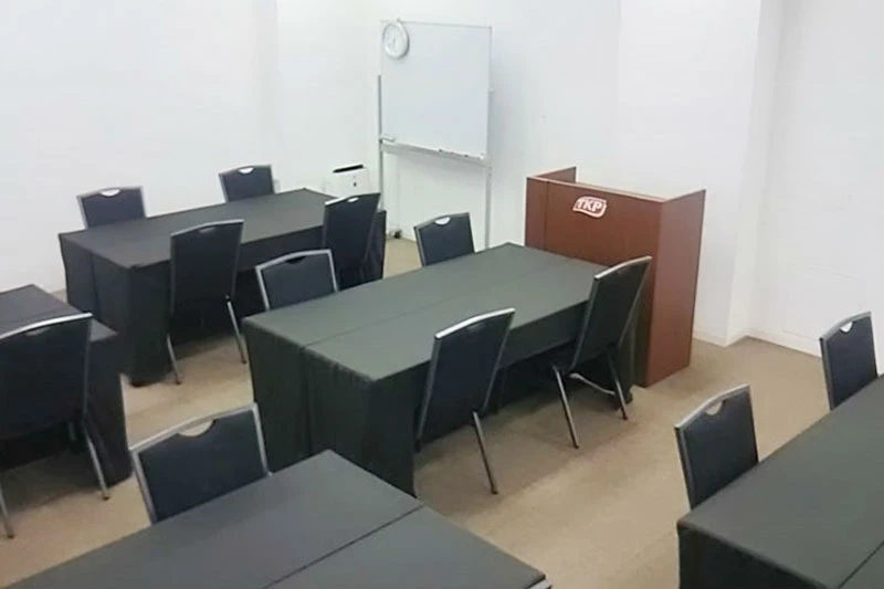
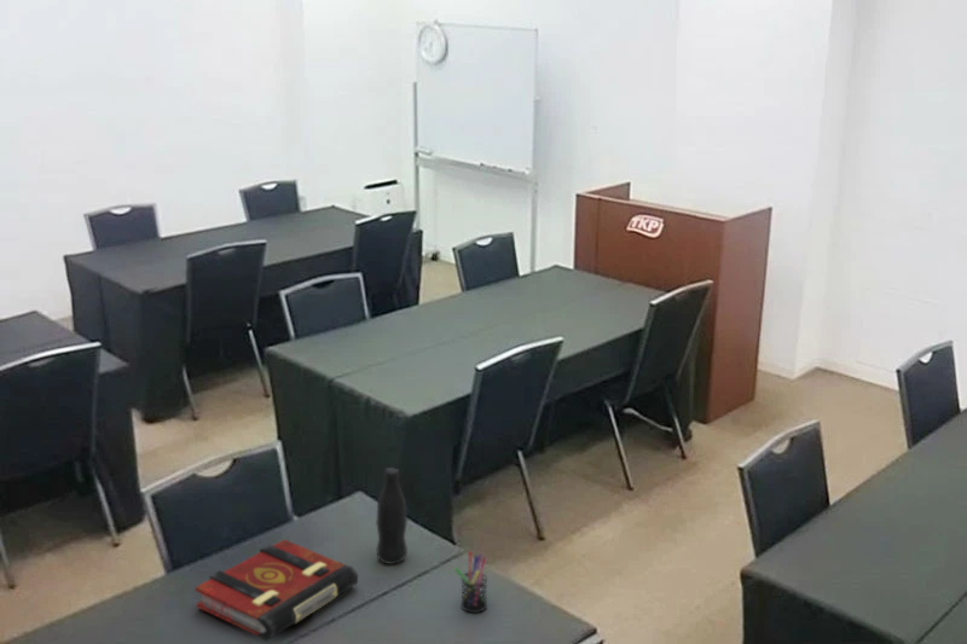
+ pen holder [453,550,488,614]
+ book [195,538,359,642]
+ bottle [375,466,409,565]
